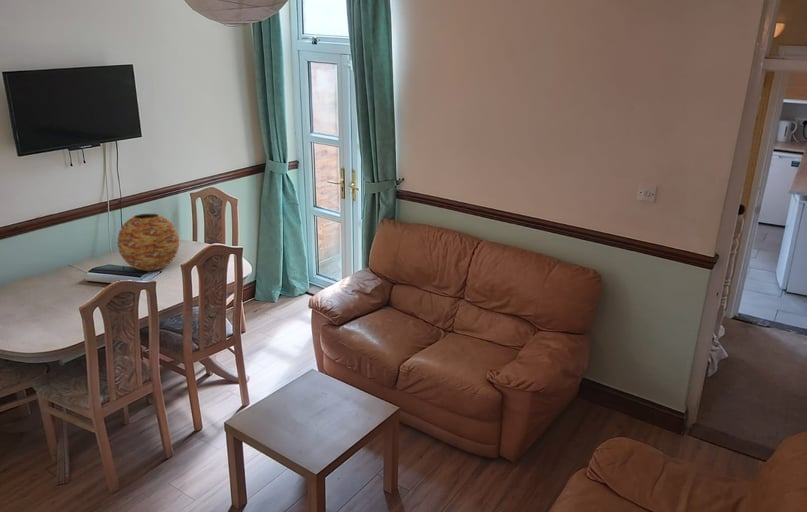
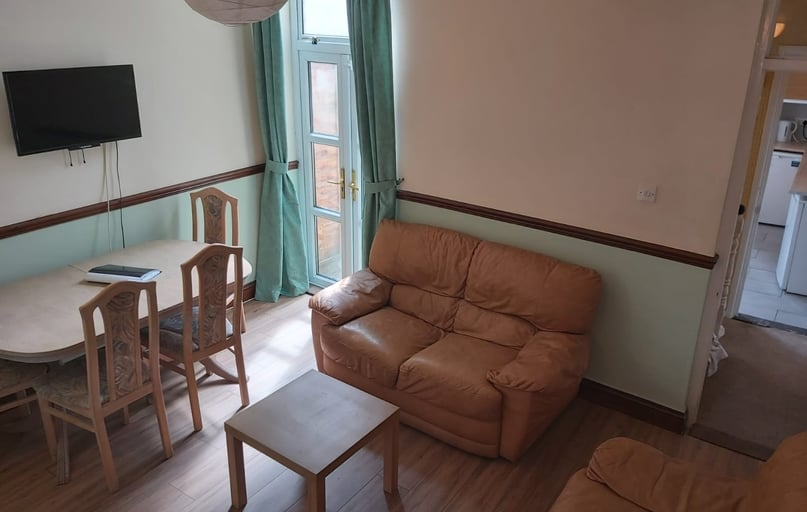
- vase [116,212,180,272]
